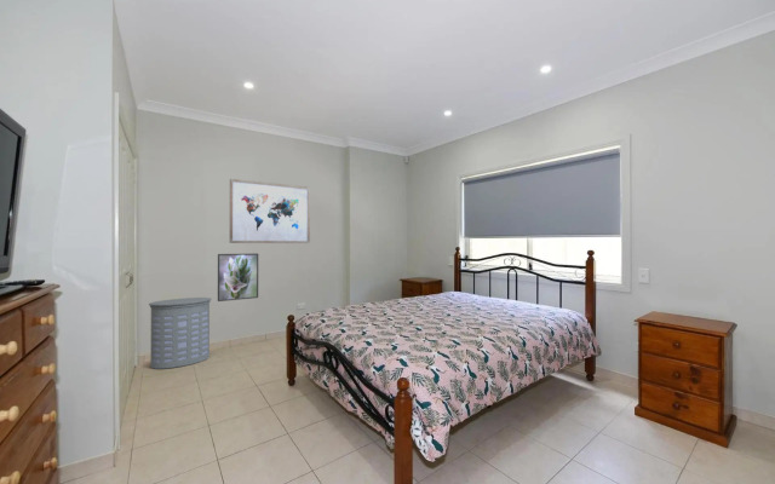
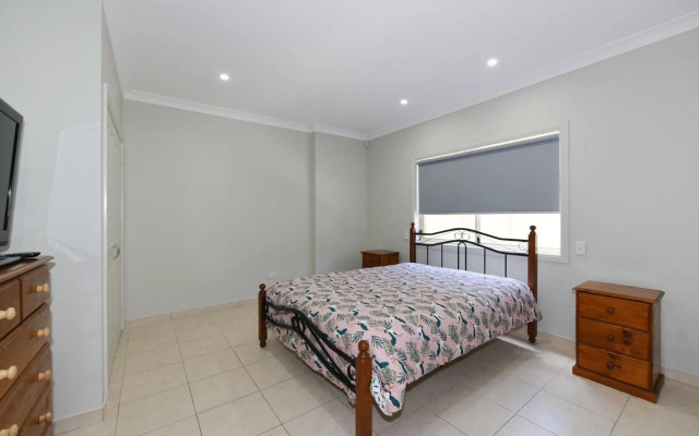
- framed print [217,252,259,302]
- wall art [229,178,311,244]
- laundry hamper [148,296,212,370]
